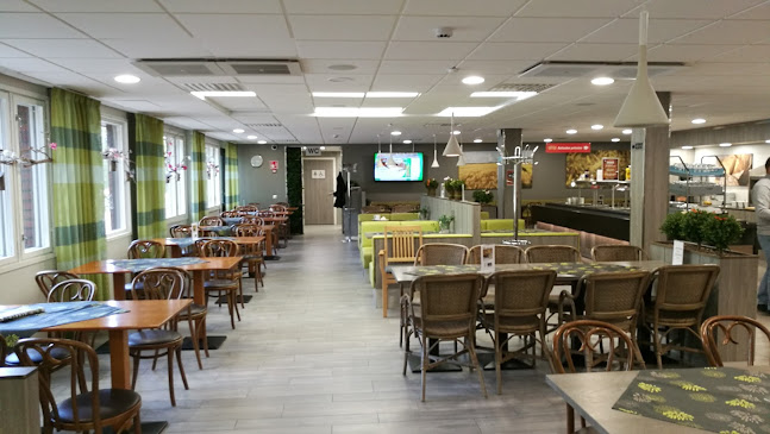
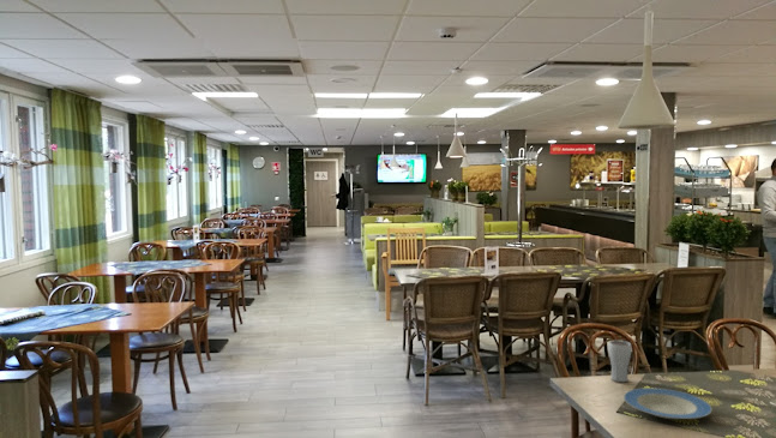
+ drinking glass [607,340,633,383]
+ plate [622,386,714,420]
